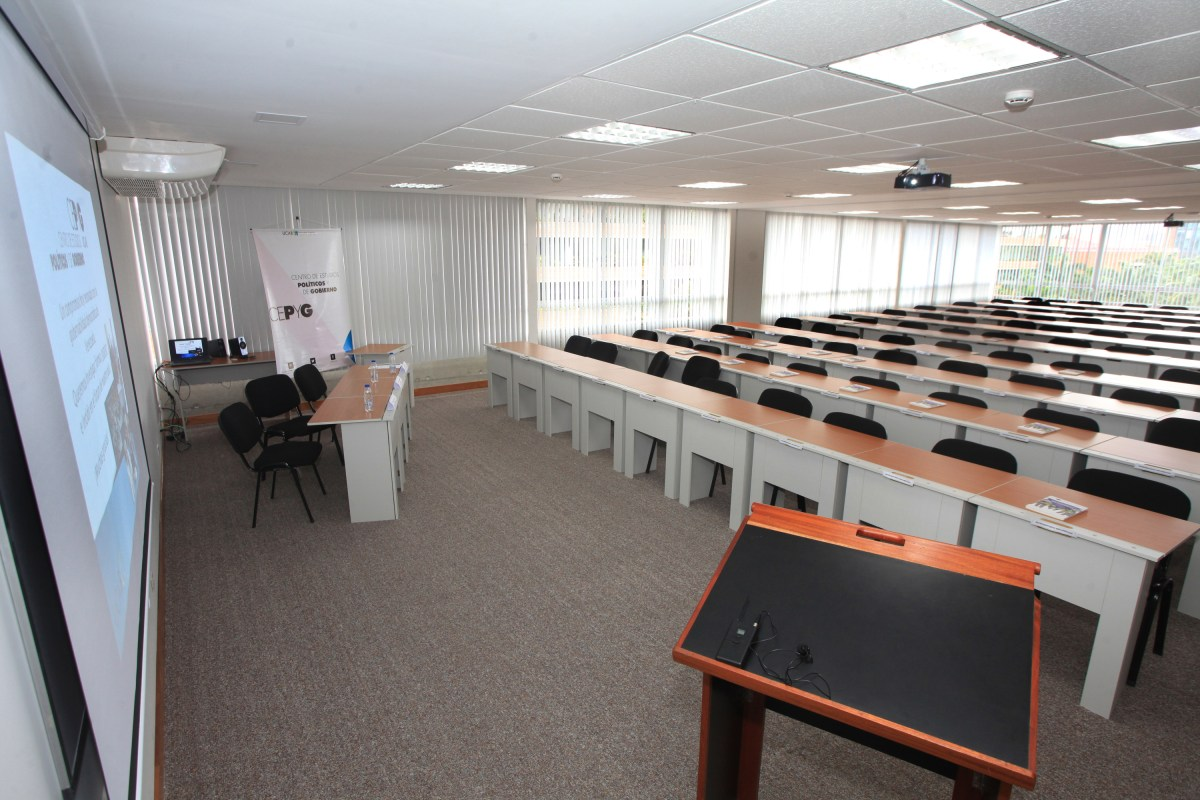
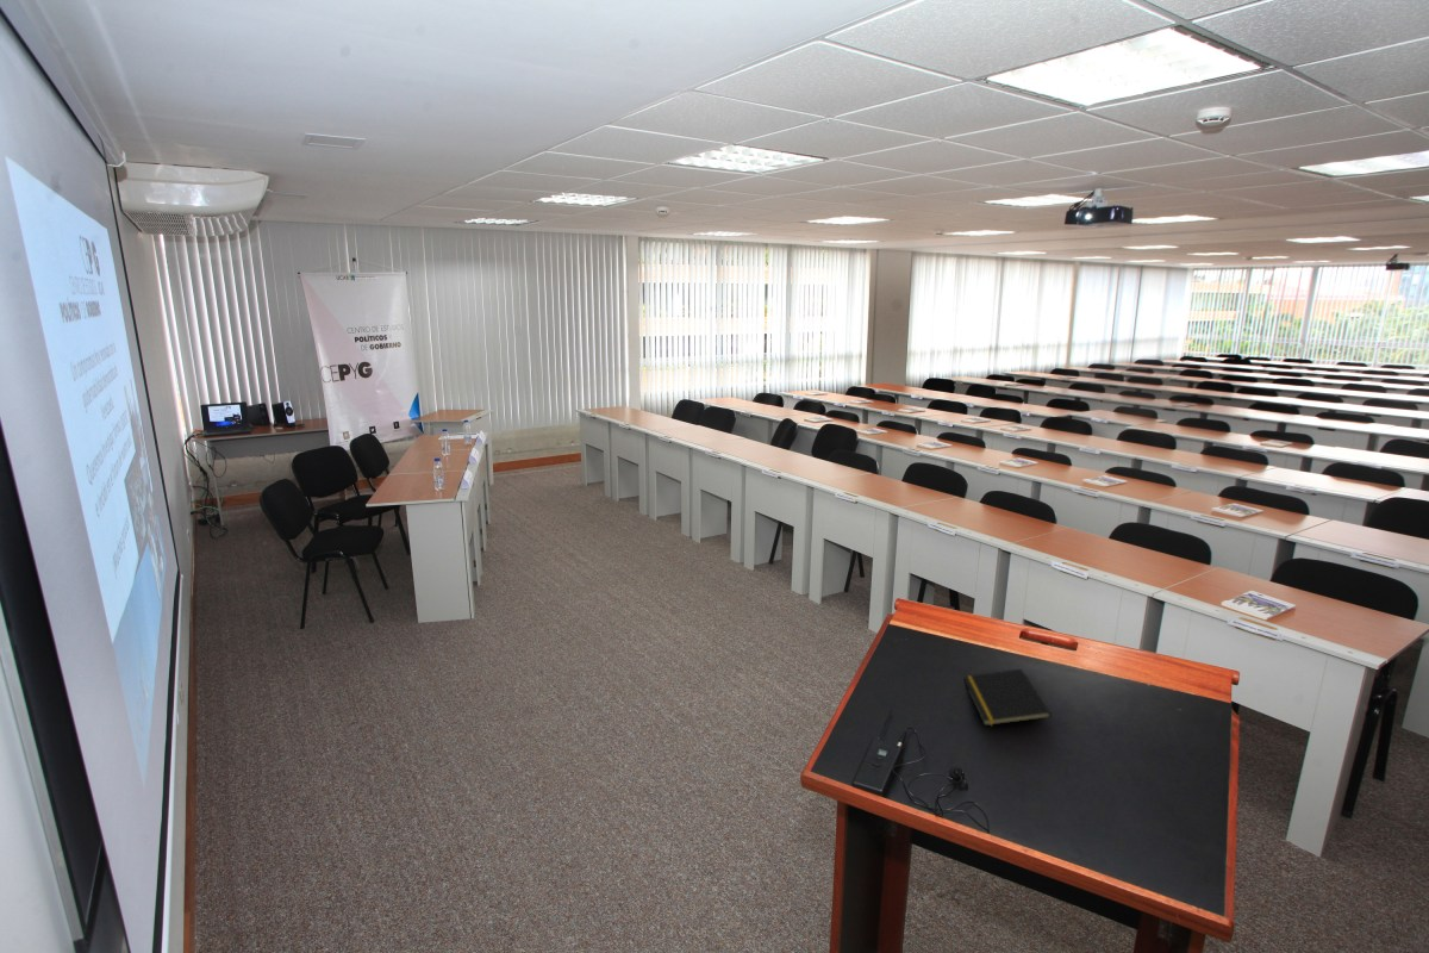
+ notepad [962,668,1053,727]
